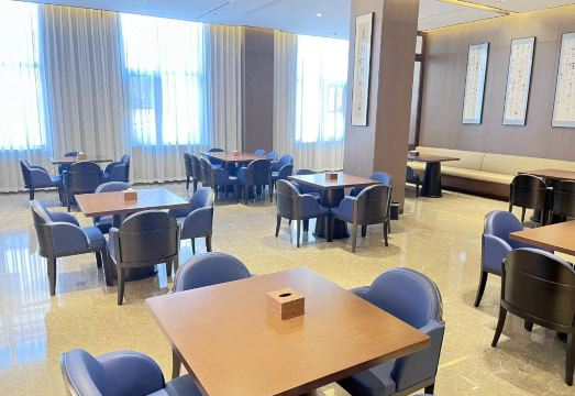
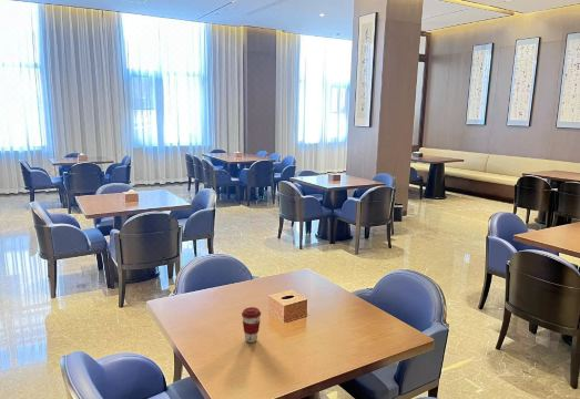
+ coffee cup [241,306,262,344]
